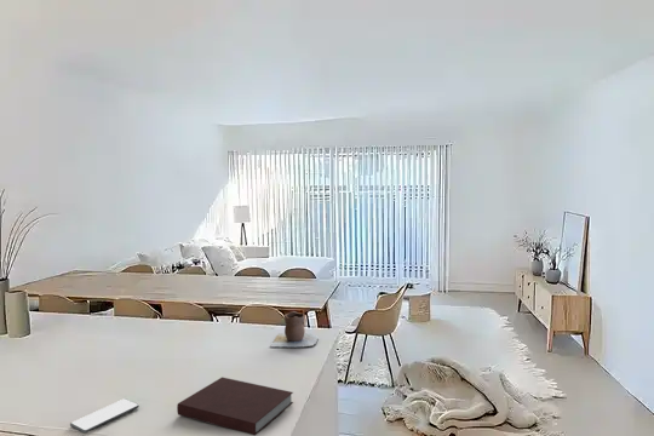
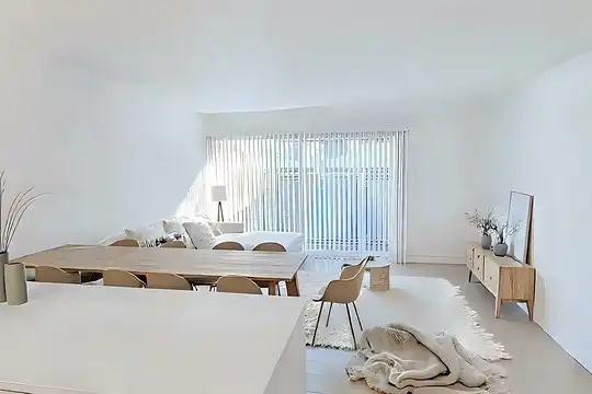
- vase [270,310,319,349]
- notebook [176,377,294,436]
- smartphone [69,397,140,435]
